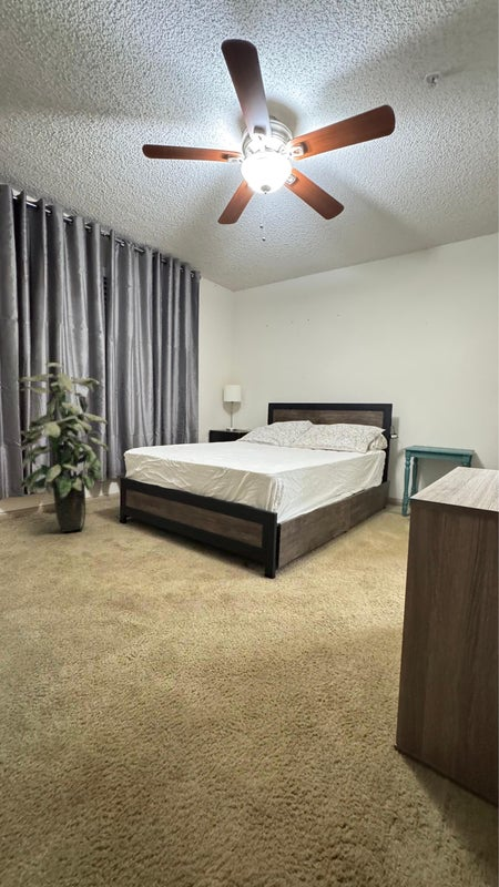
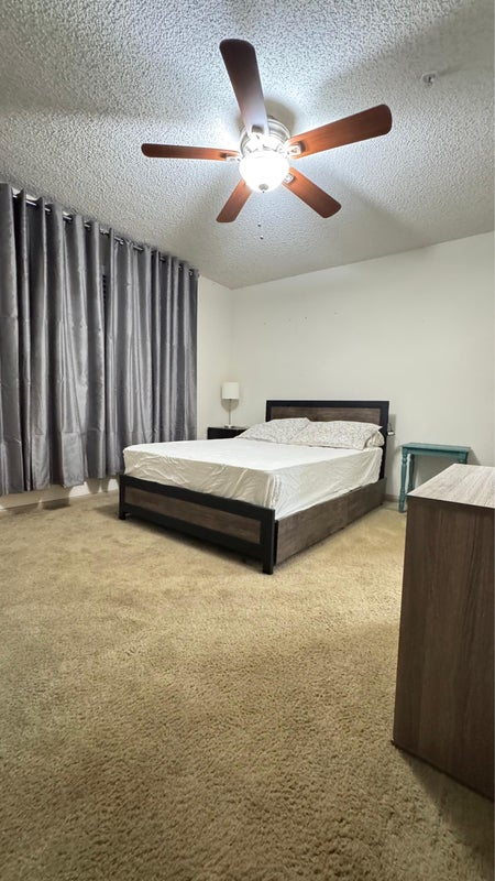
- indoor plant [17,361,110,533]
